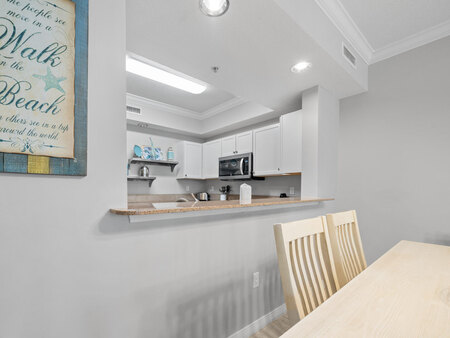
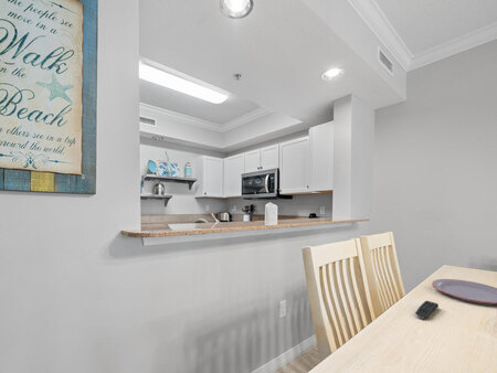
+ plate [431,278,497,306]
+ remote control [414,300,440,320]
